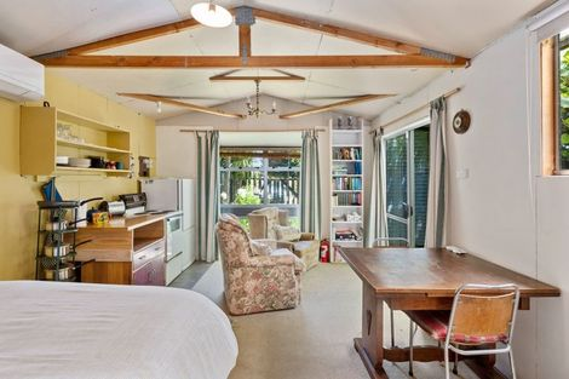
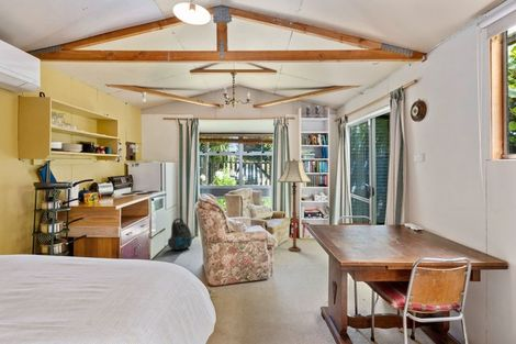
+ floor lamp [277,158,313,253]
+ vacuum cleaner [167,218,193,251]
